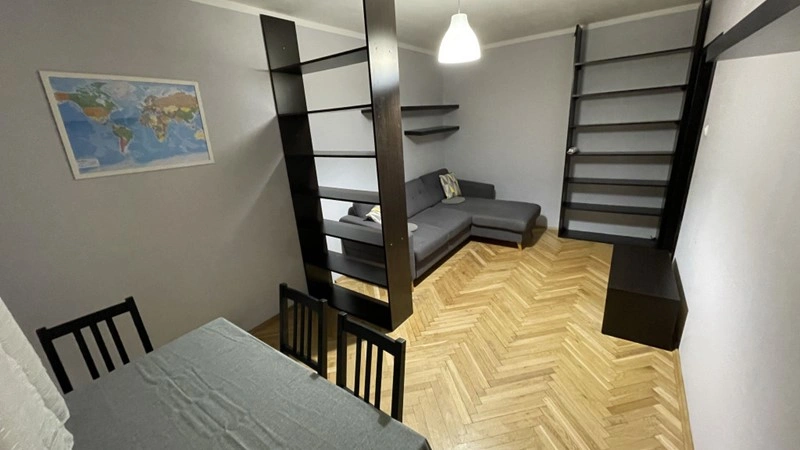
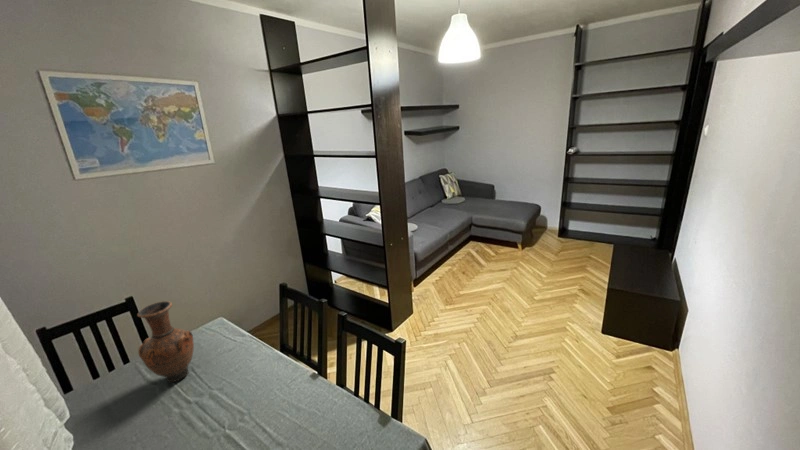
+ vase [136,300,195,383]
